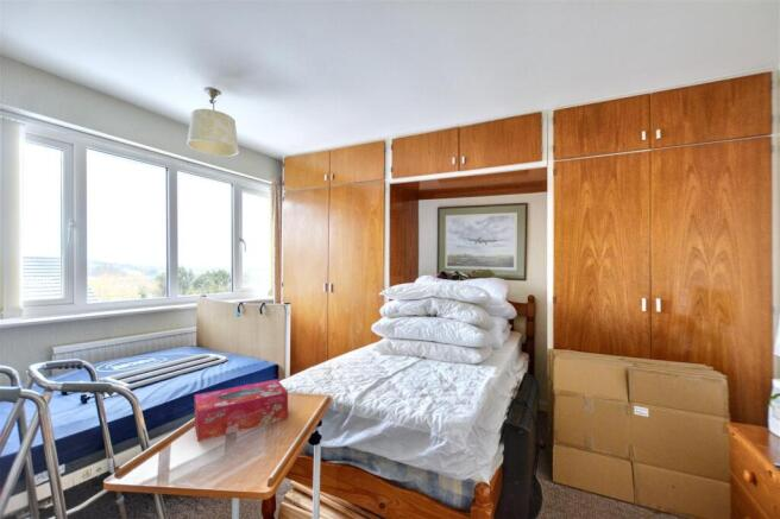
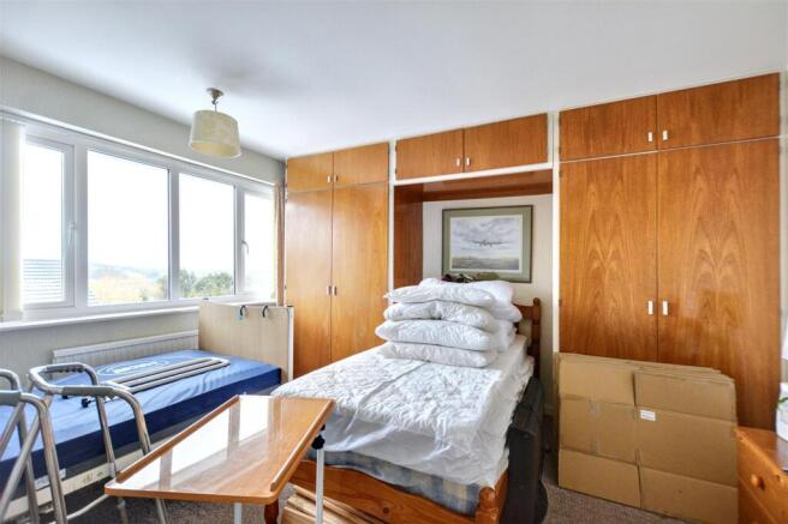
- tissue box [194,378,289,443]
